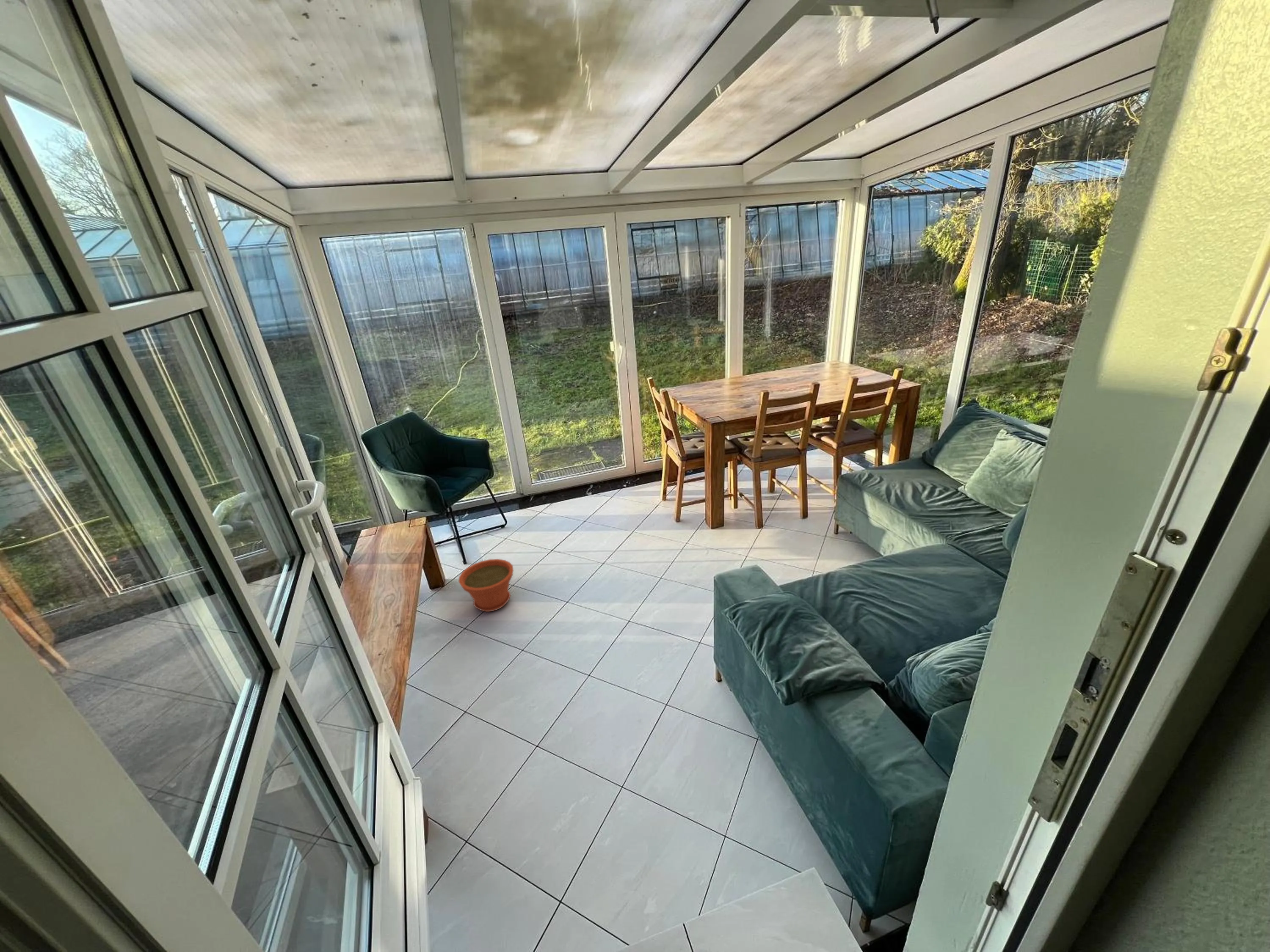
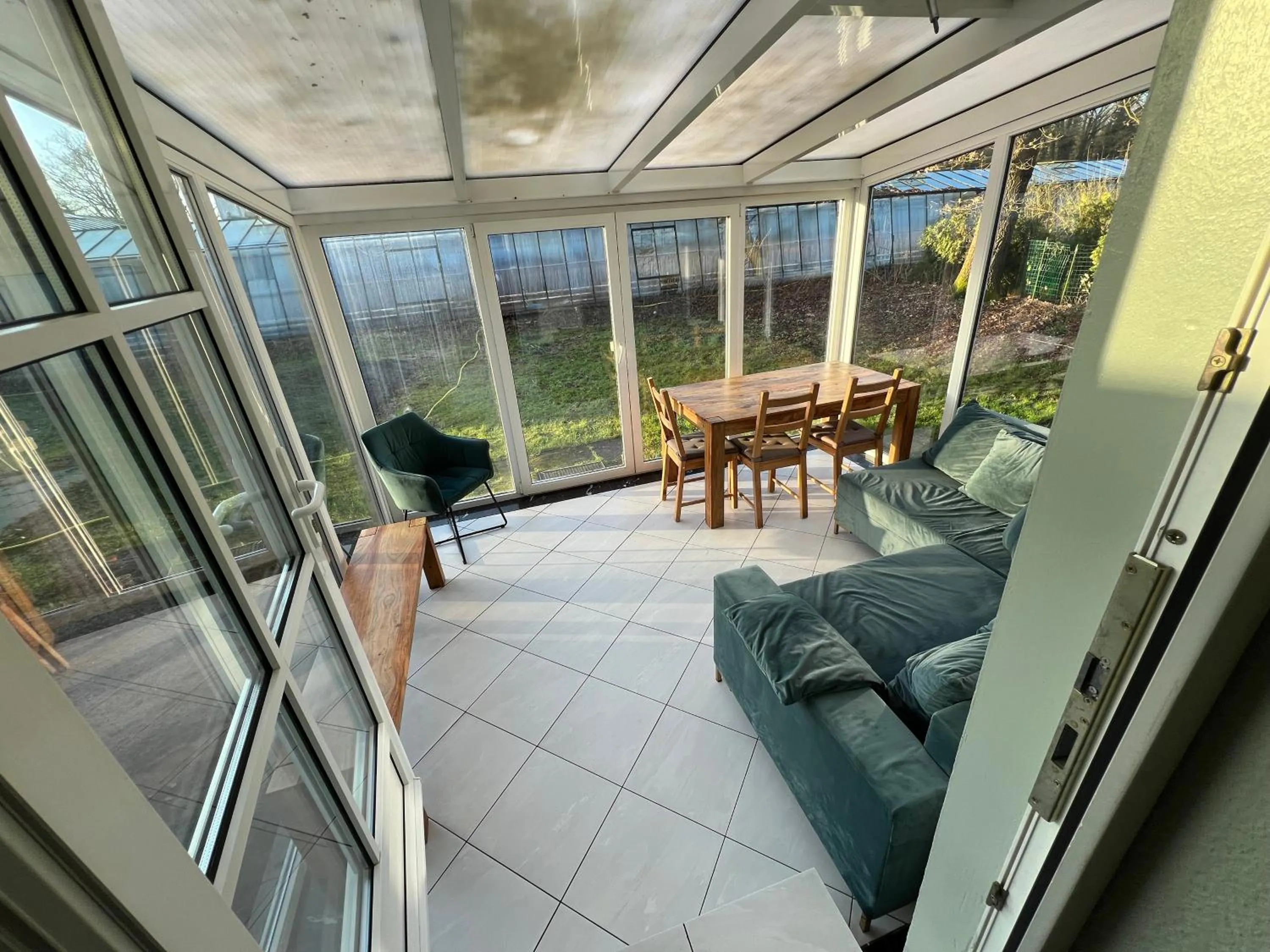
- plant pot [458,559,514,612]
